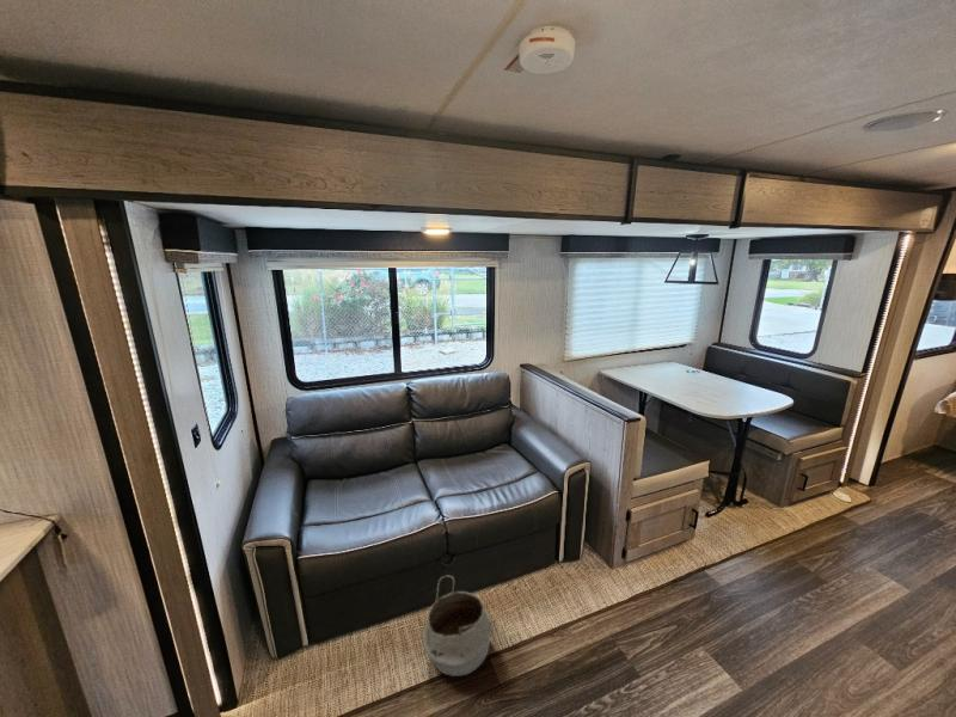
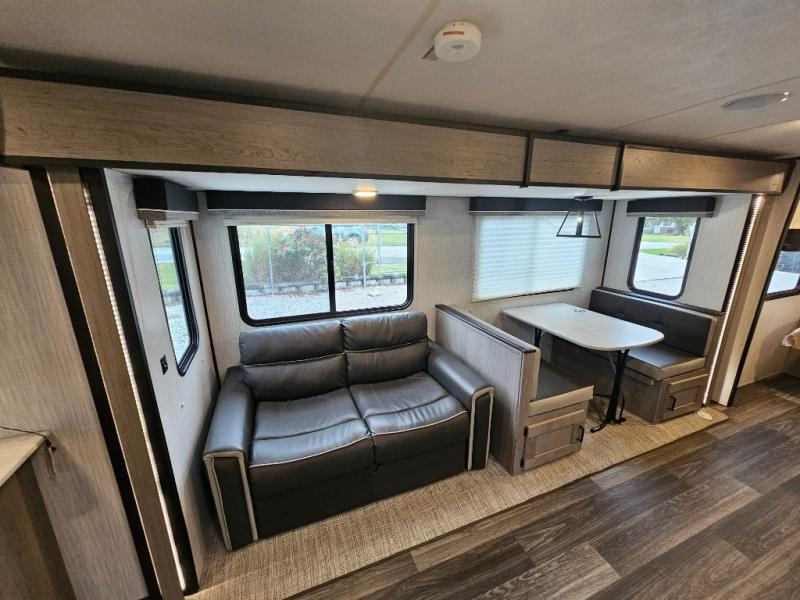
- woven basket [422,575,494,678]
